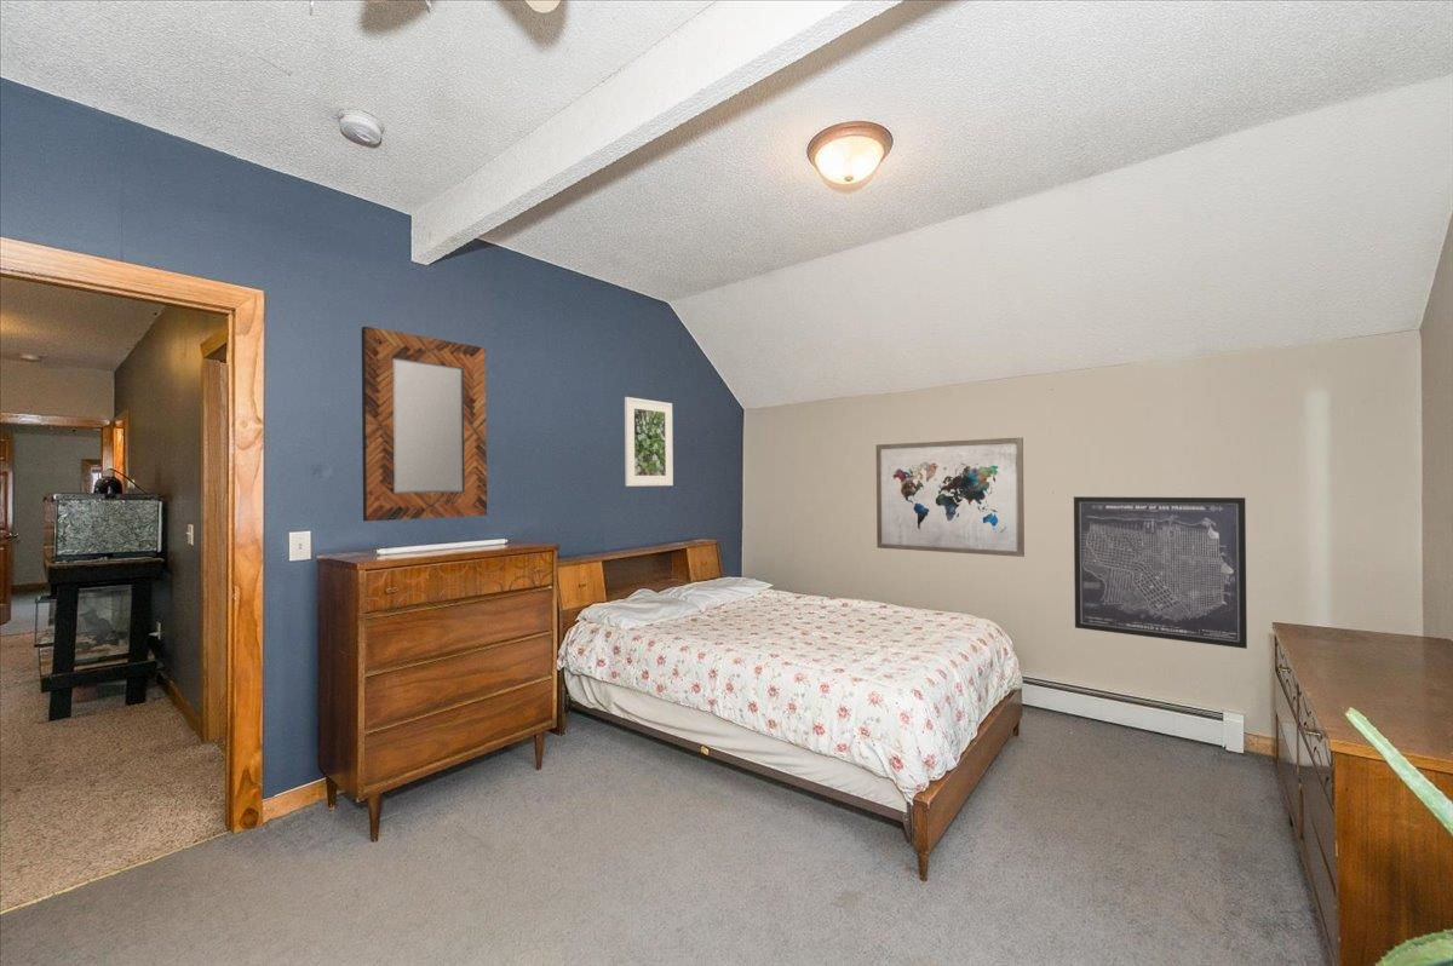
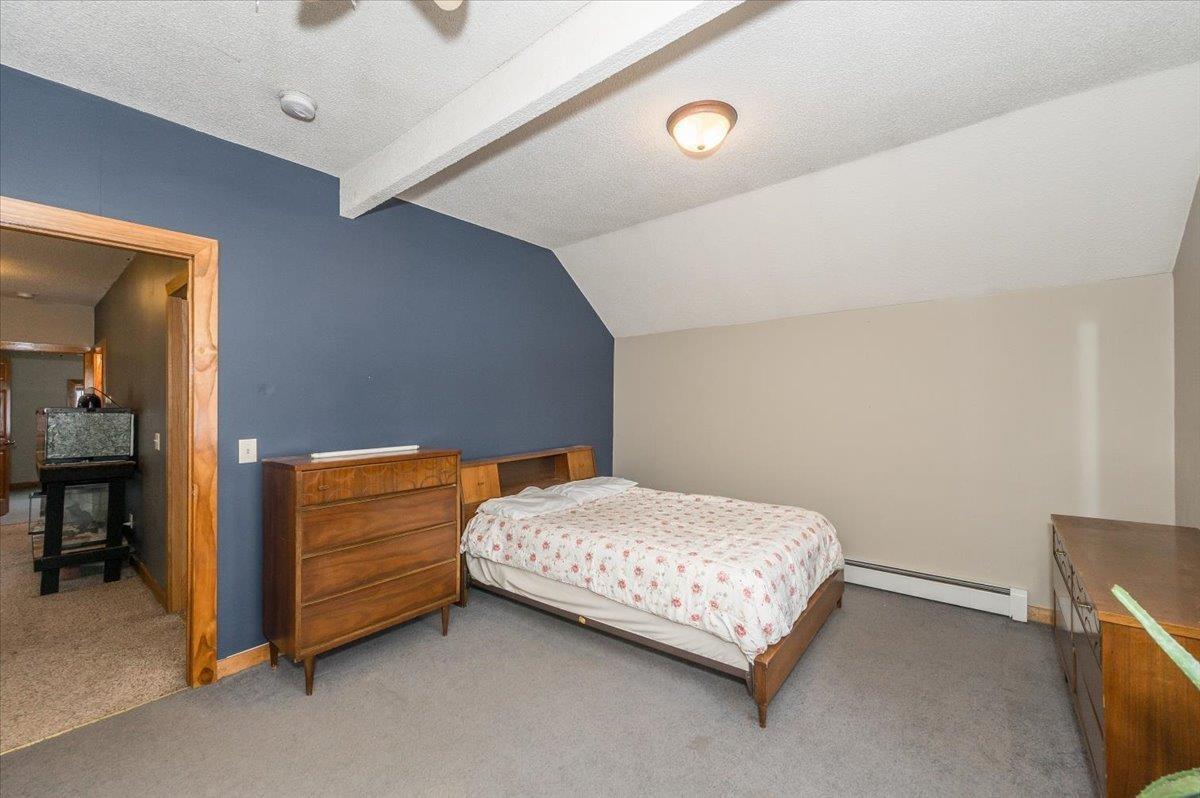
- wall art [1073,495,1248,650]
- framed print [624,396,674,488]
- wall art [875,436,1026,558]
- home mirror [361,326,488,523]
